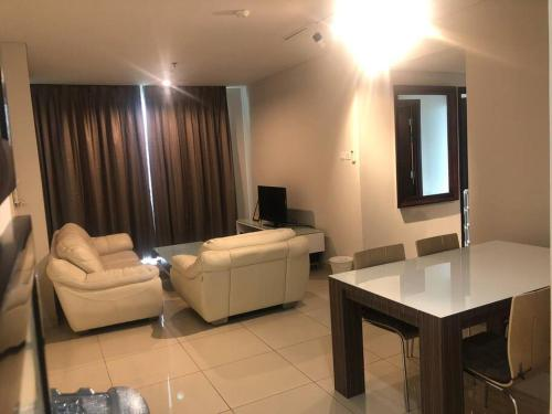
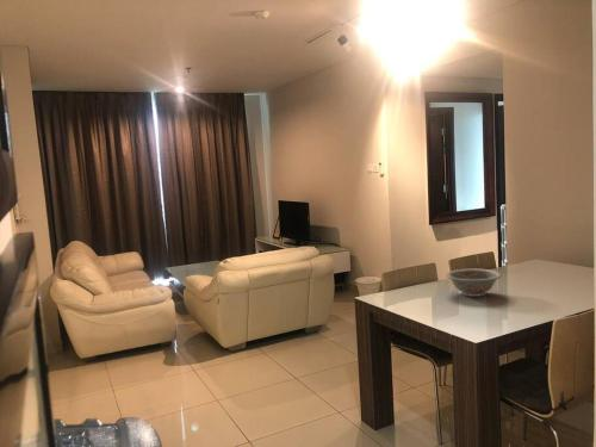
+ bowl [445,268,502,298]
